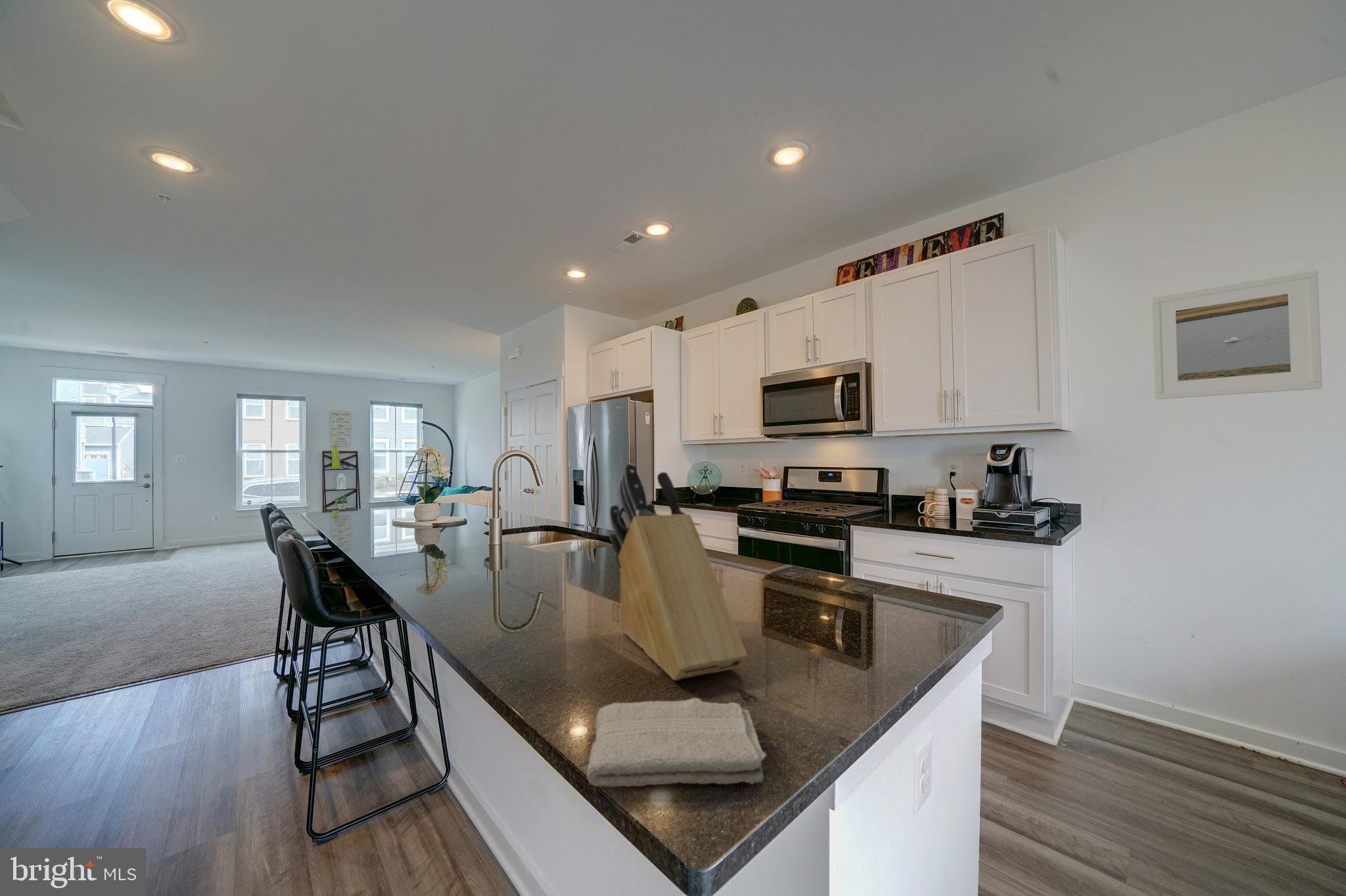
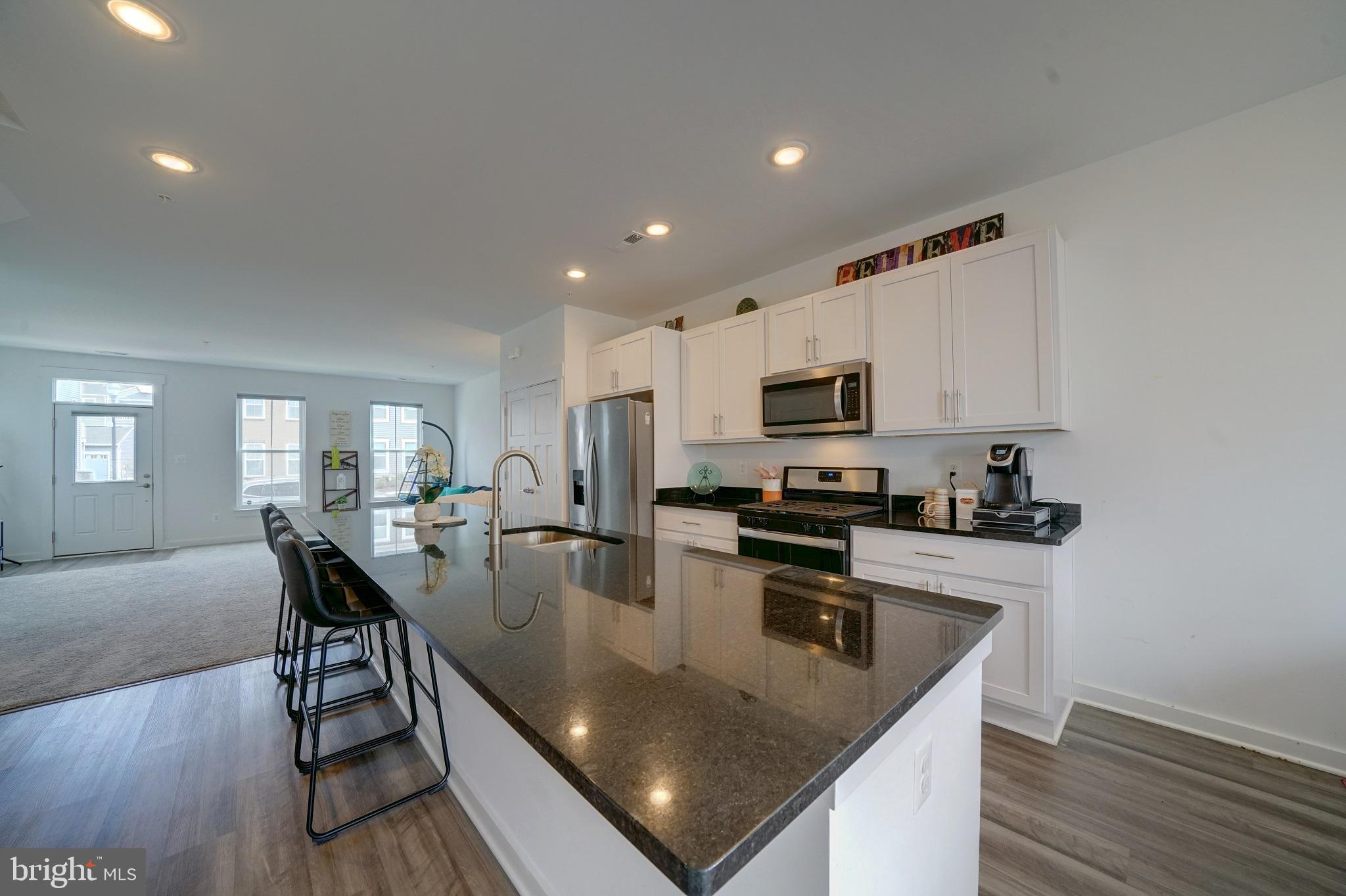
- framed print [1151,269,1323,400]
- washcloth [586,698,768,788]
- knife block [609,462,749,681]
